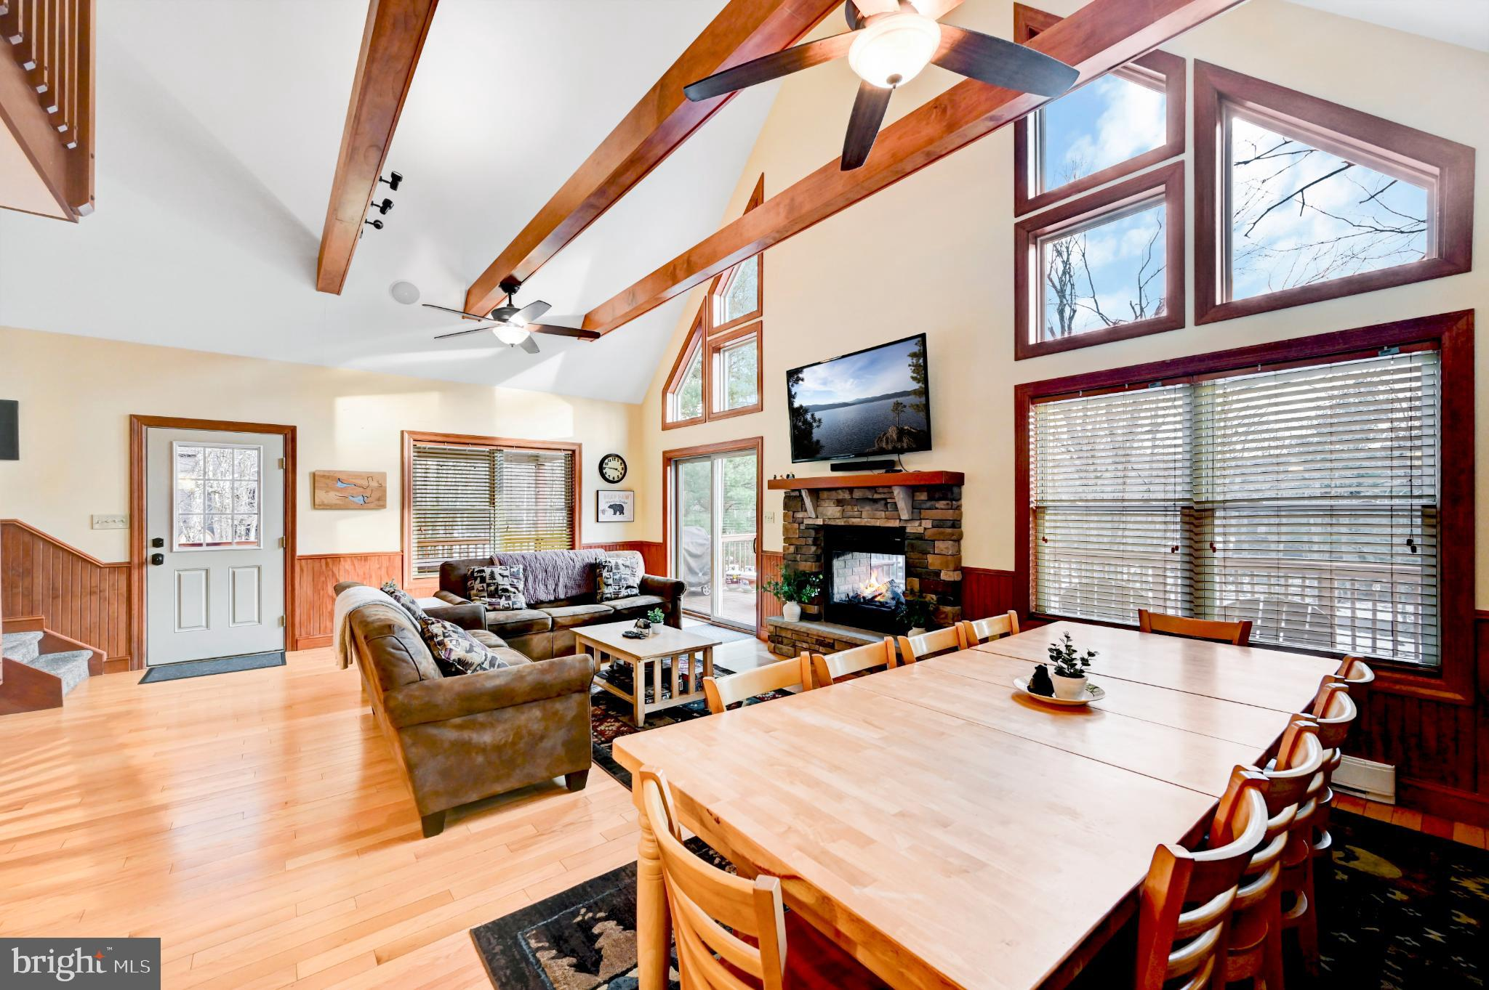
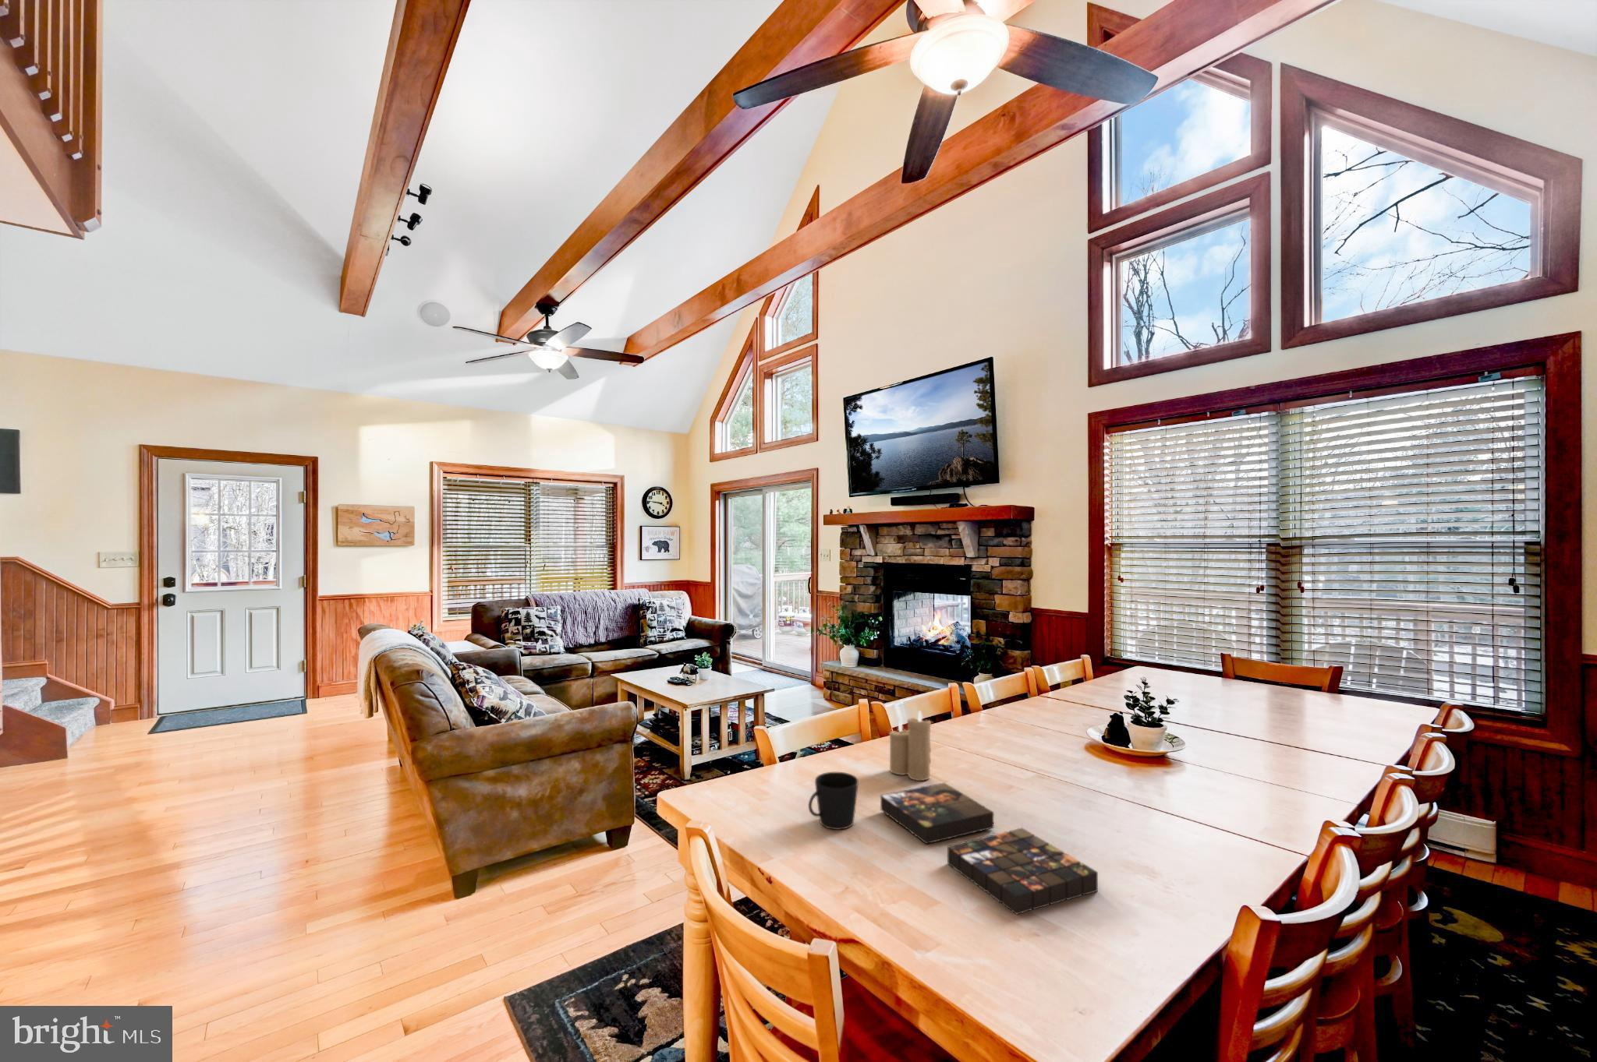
+ board game [880,782,1099,915]
+ candle [888,710,932,781]
+ cup [807,772,860,831]
